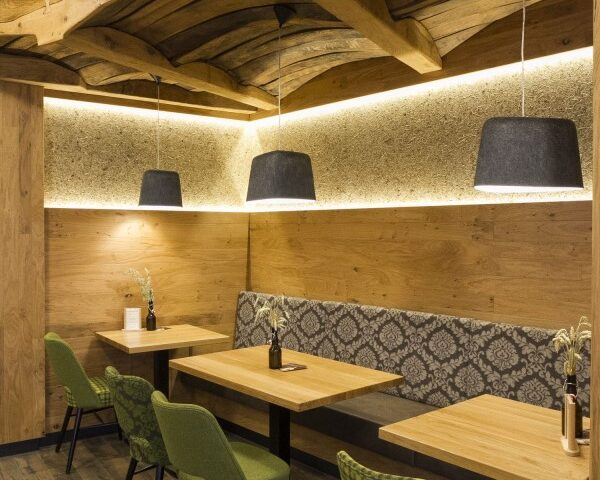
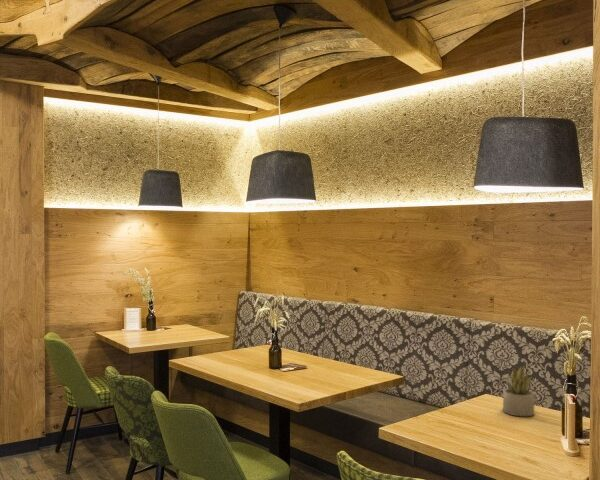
+ succulent plant [502,365,536,417]
